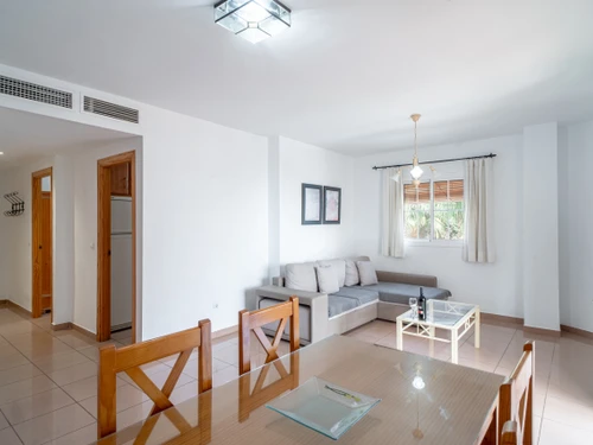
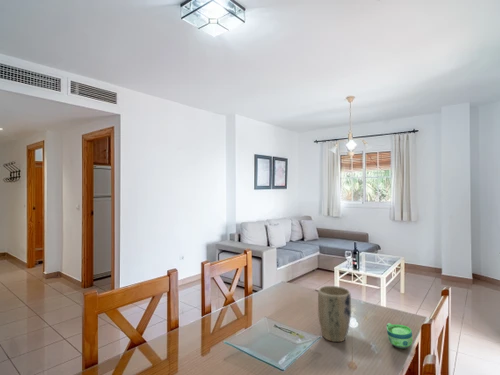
+ cup [385,322,413,350]
+ plant pot [317,285,352,343]
